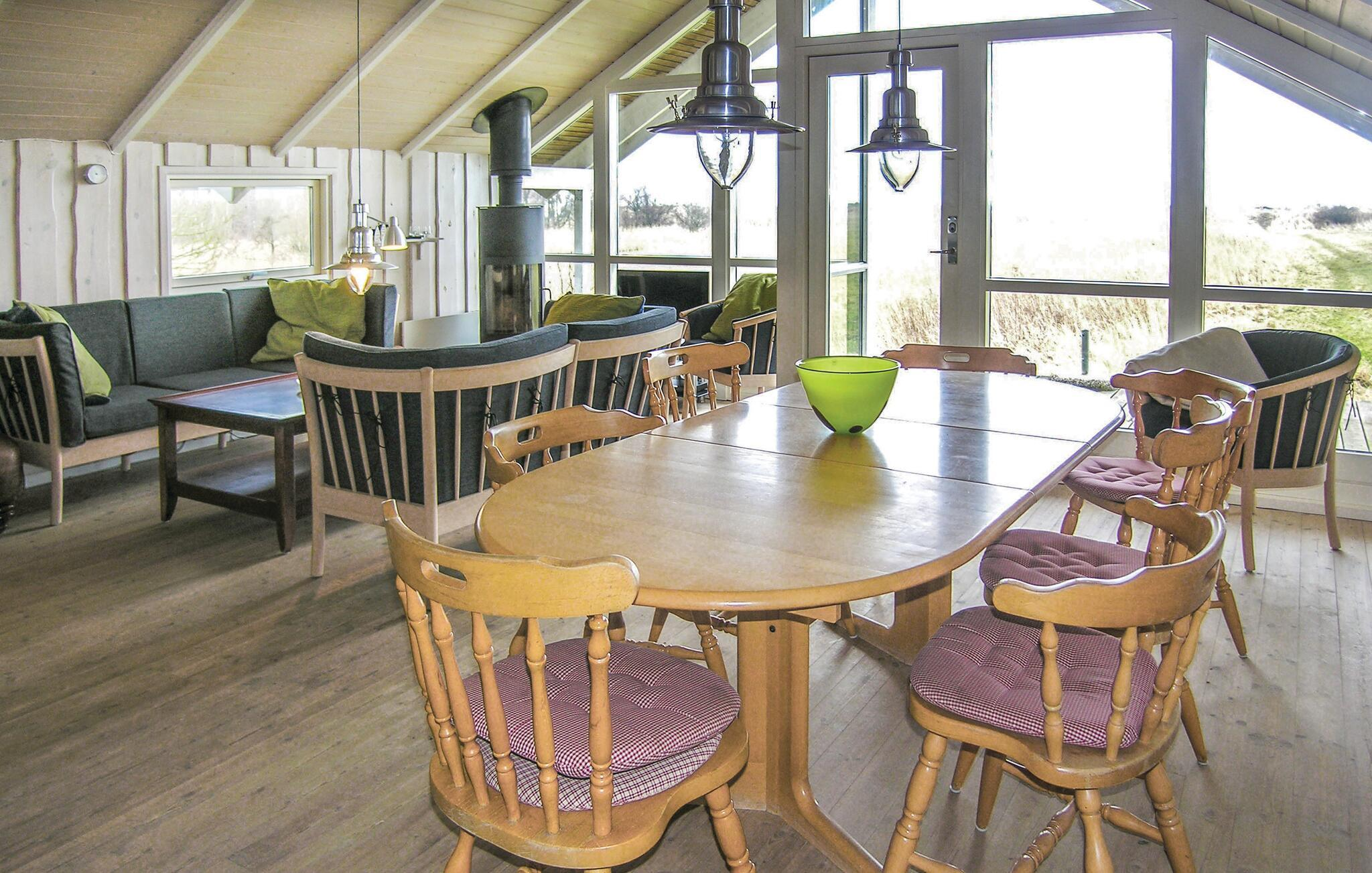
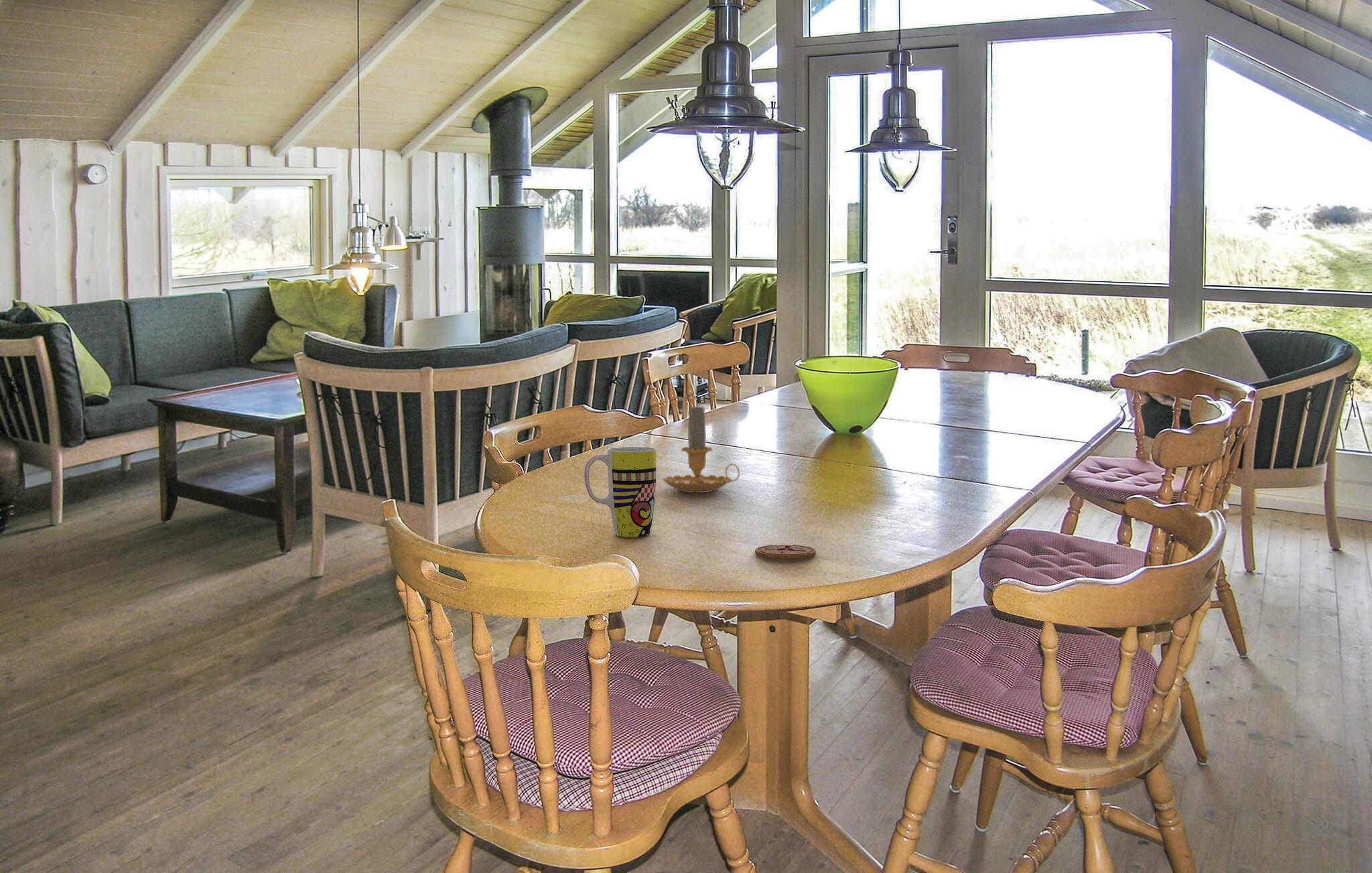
+ mug [584,446,657,538]
+ coaster [754,544,817,560]
+ candle [663,401,740,493]
